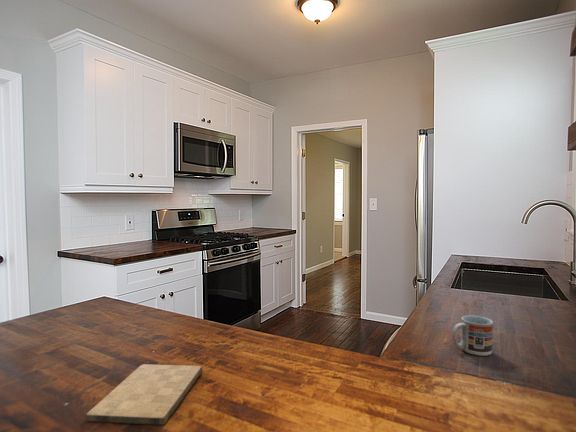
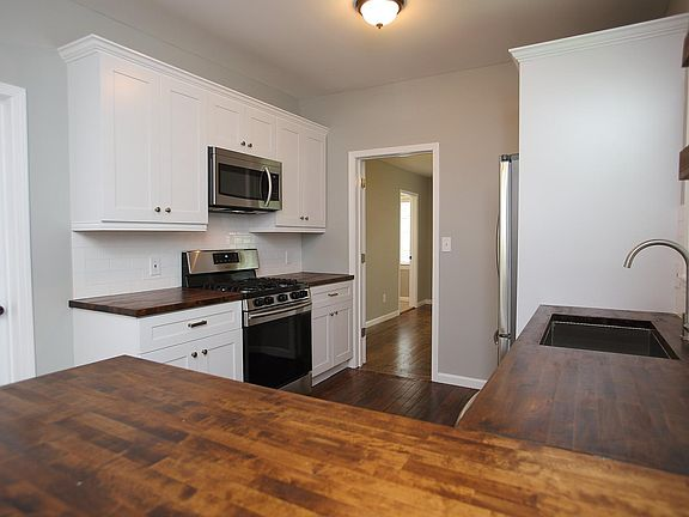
- cup [451,315,494,357]
- cutting board [85,363,203,426]
